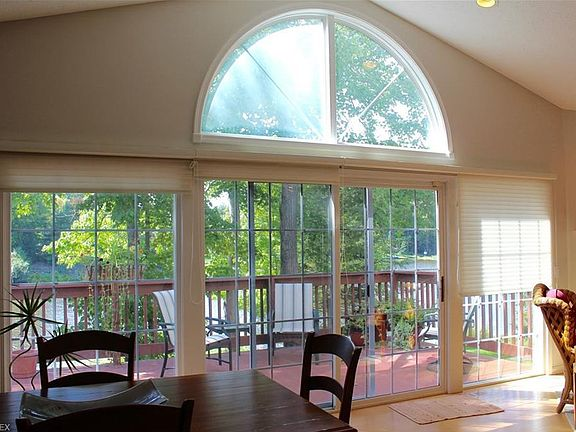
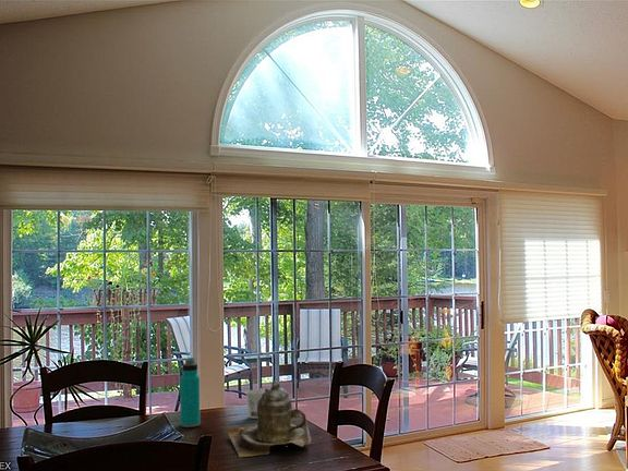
+ cup [244,388,265,420]
+ water bottle [179,357,202,428]
+ teapot [227,381,312,458]
